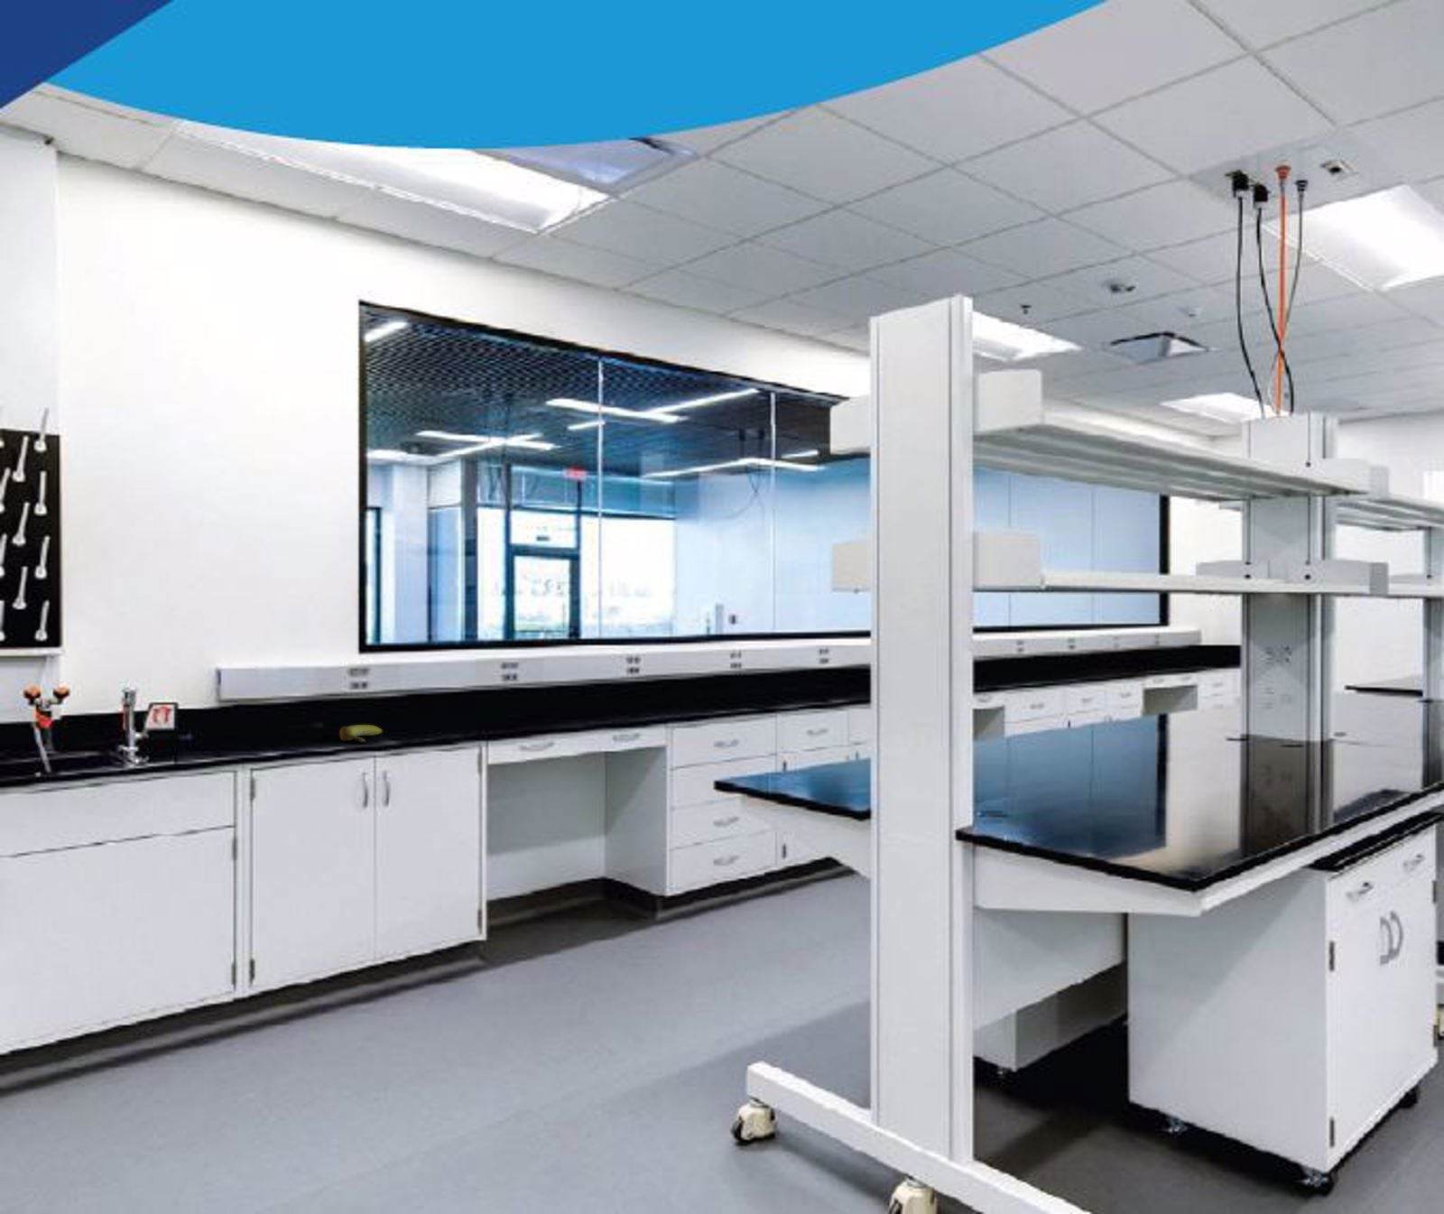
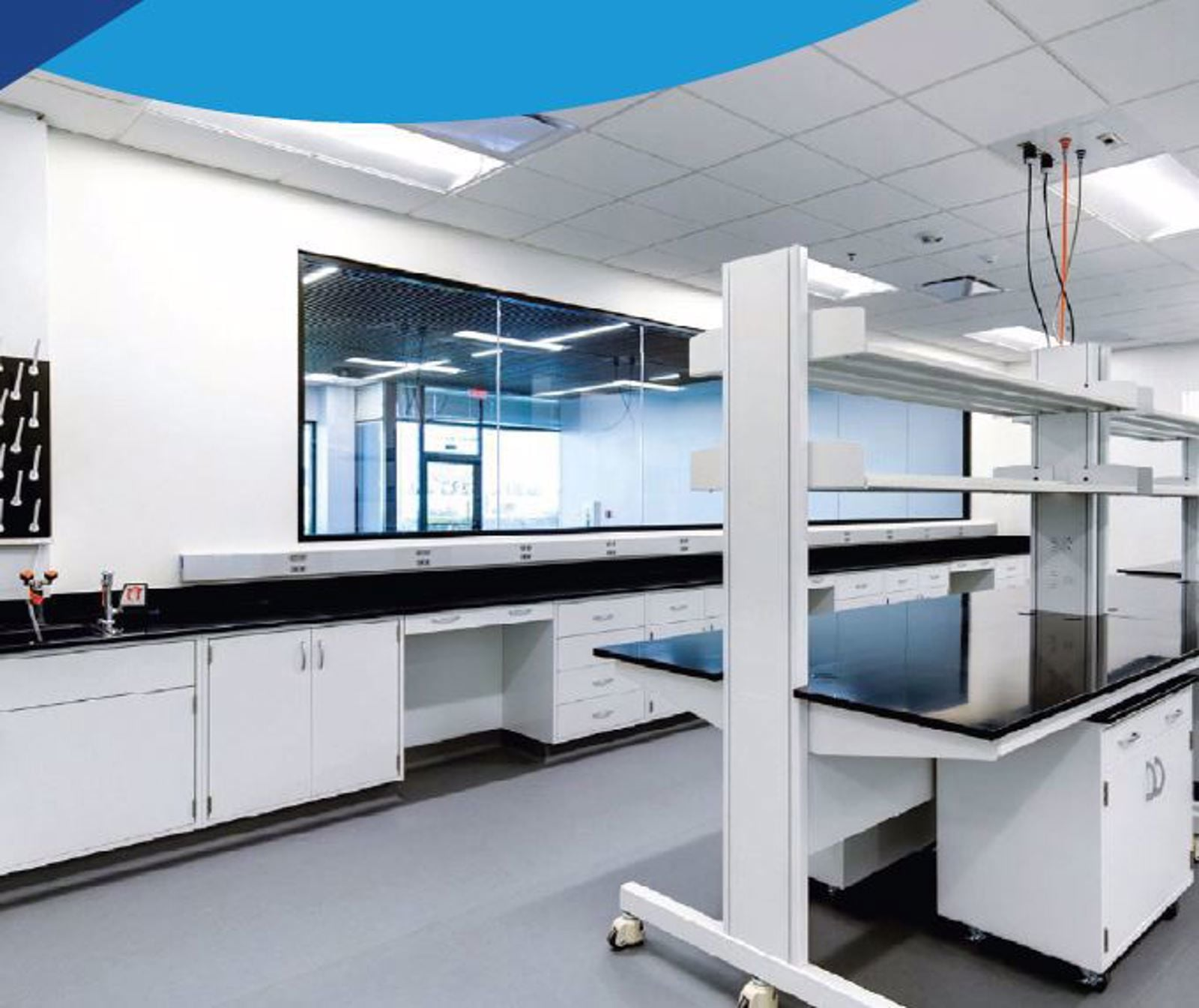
- banana [338,724,383,743]
